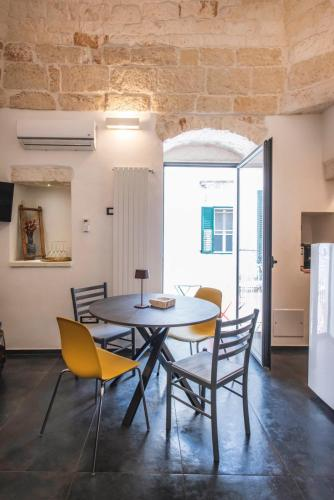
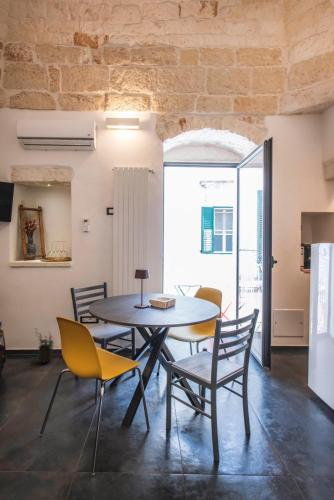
+ potted plant [34,327,56,364]
